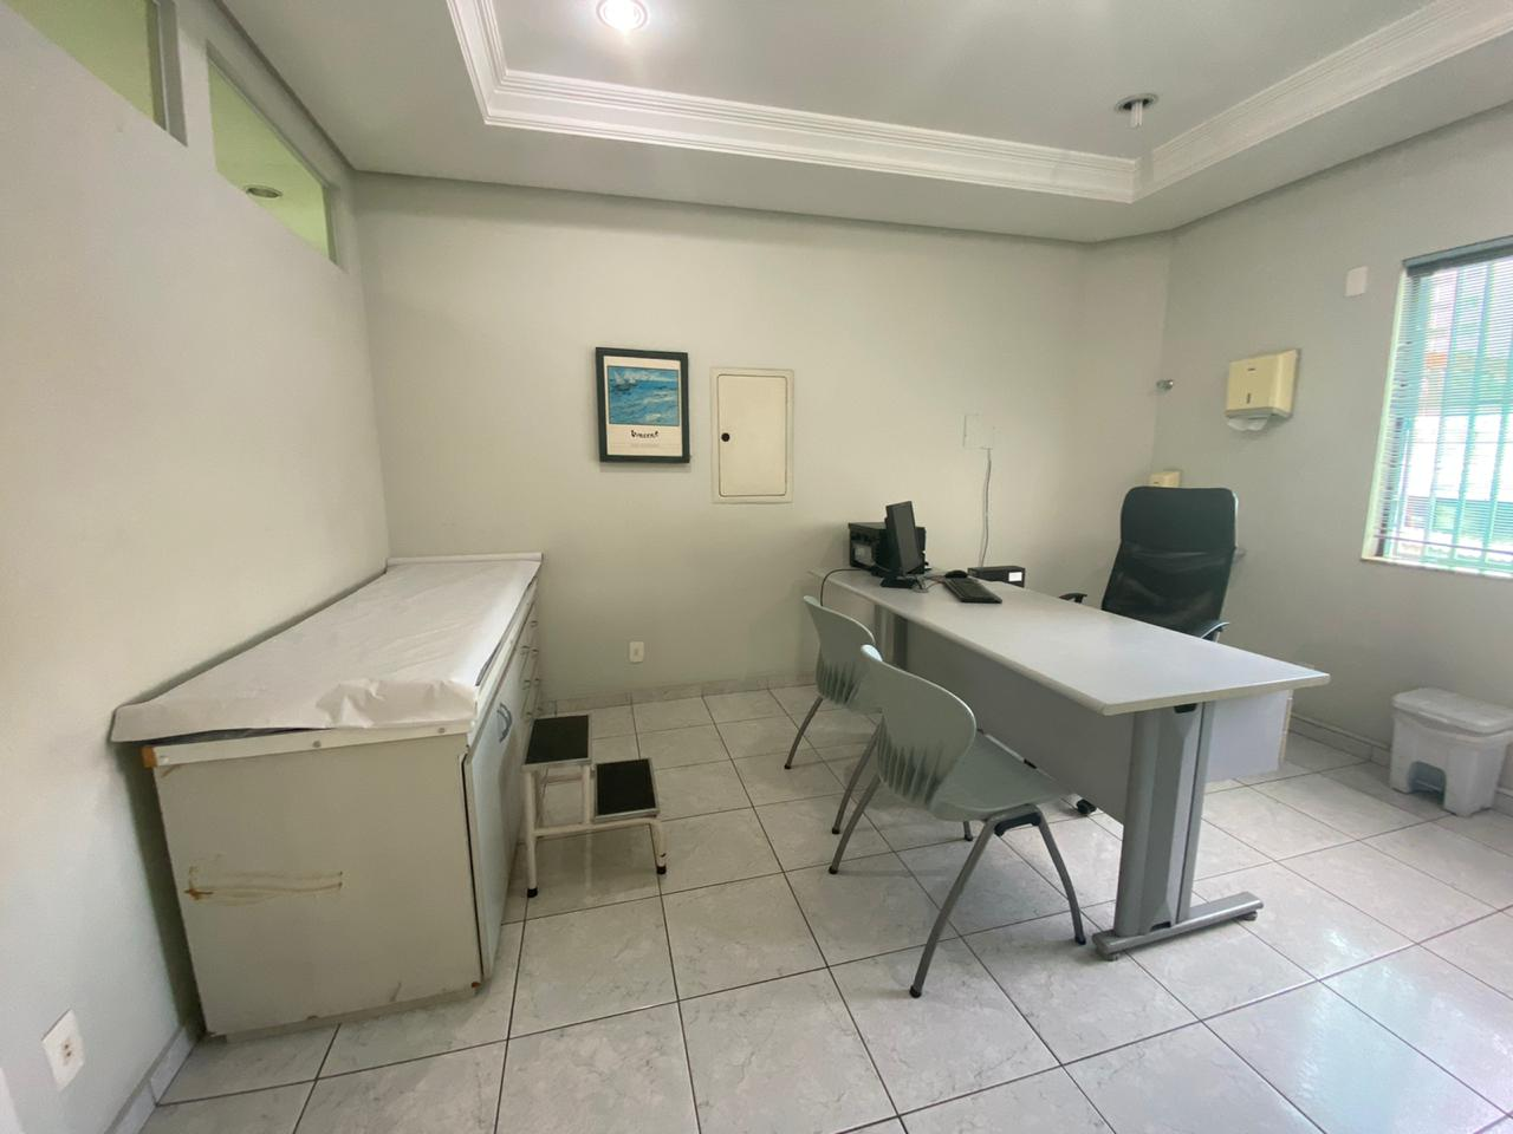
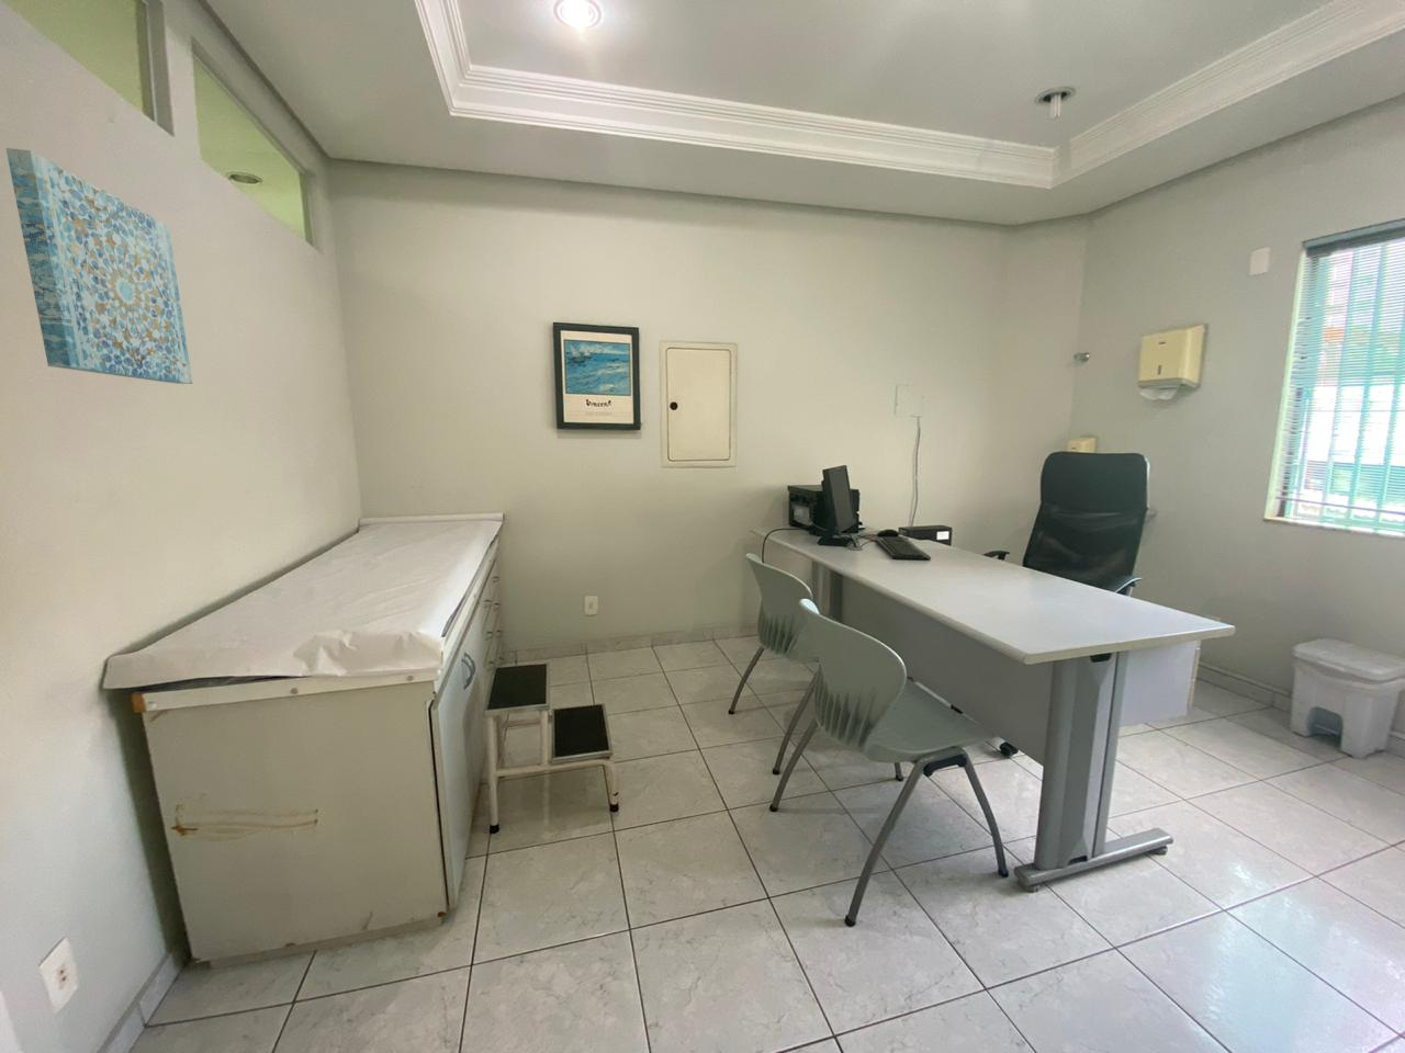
+ wall art [4,147,194,385]
